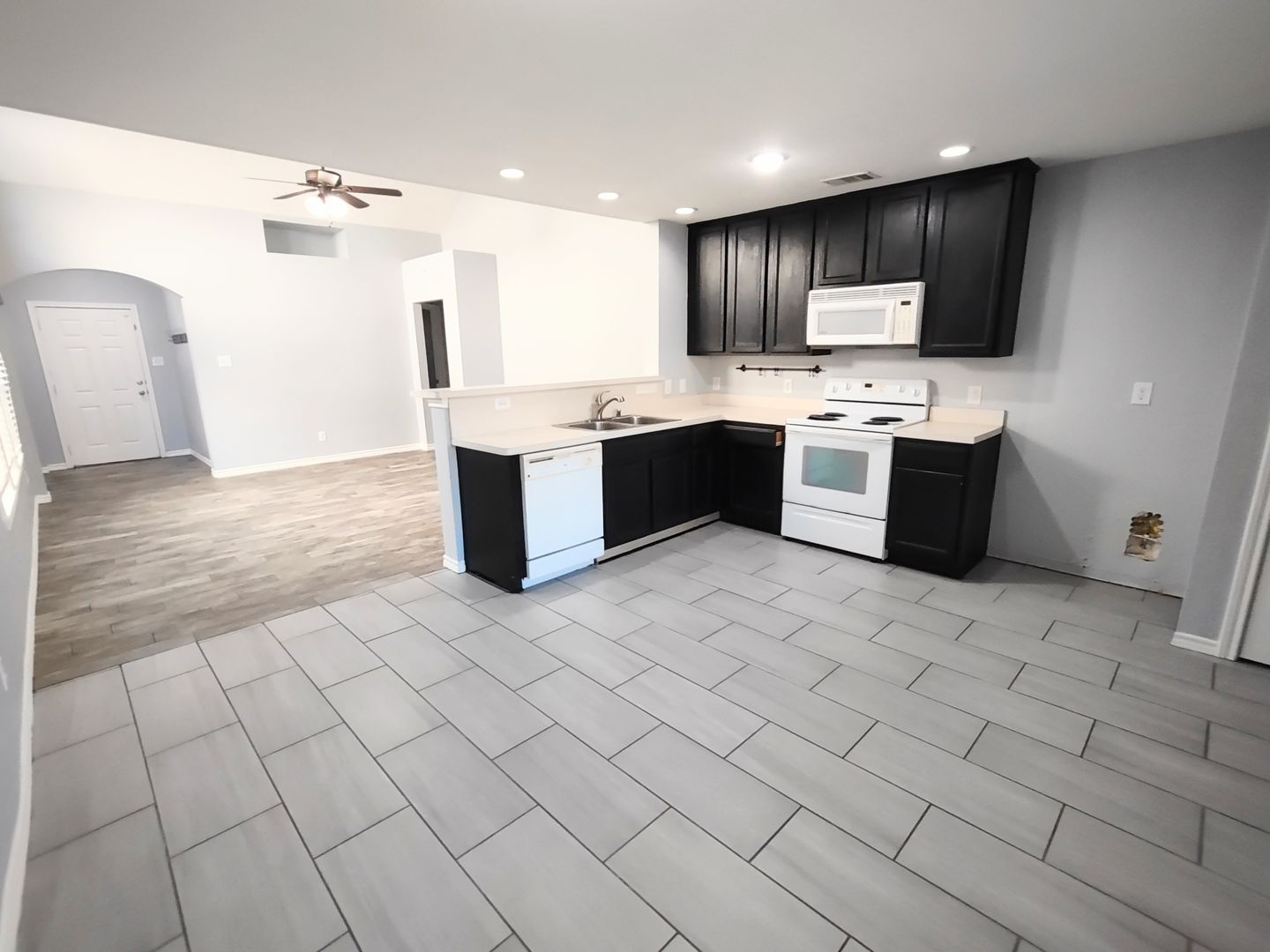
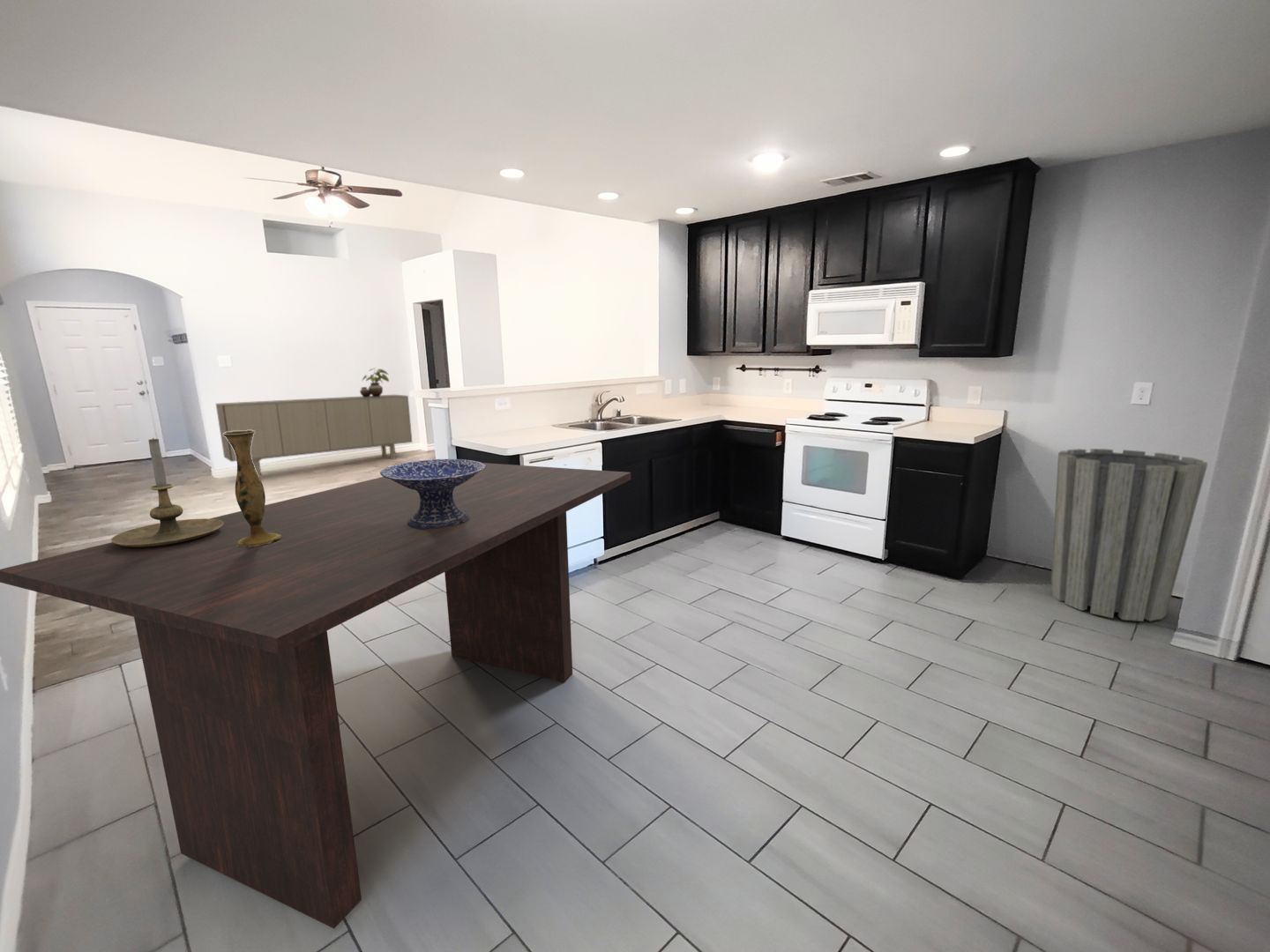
+ dining table [0,462,631,930]
+ trash can [1050,448,1208,622]
+ candle holder [110,437,223,547]
+ potted plant [359,368,390,397]
+ vase [223,430,281,547]
+ decorative bowl [379,458,486,529]
+ sideboard [215,394,413,479]
